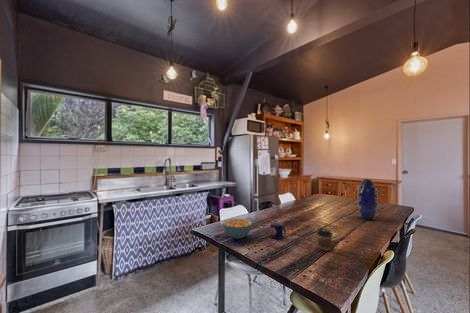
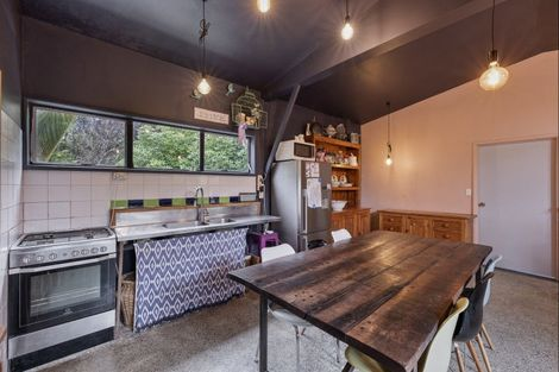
- vase [356,178,379,221]
- mug [269,221,287,240]
- coffee cup [315,226,334,252]
- cereal bowl [222,218,253,240]
